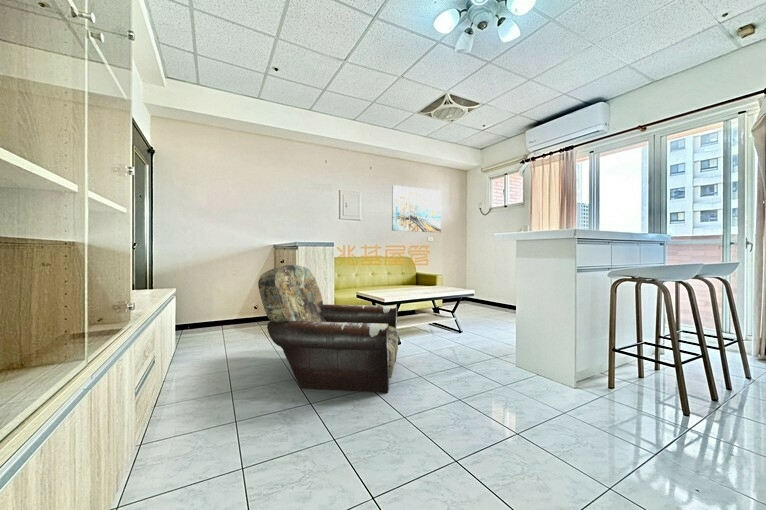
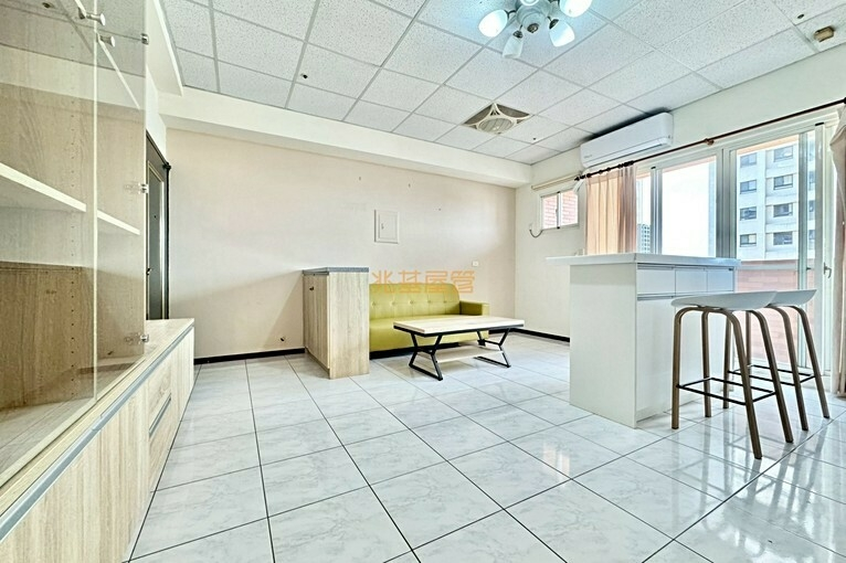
- armchair [257,264,399,394]
- wall art [391,184,442,234]
